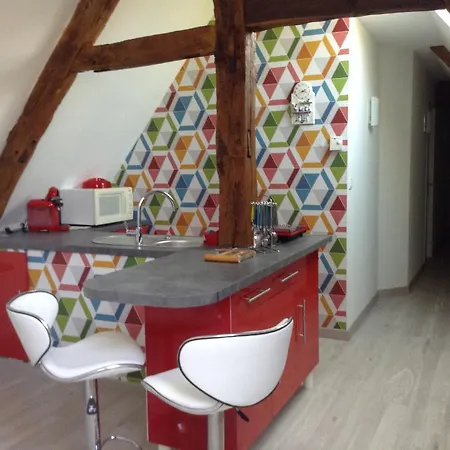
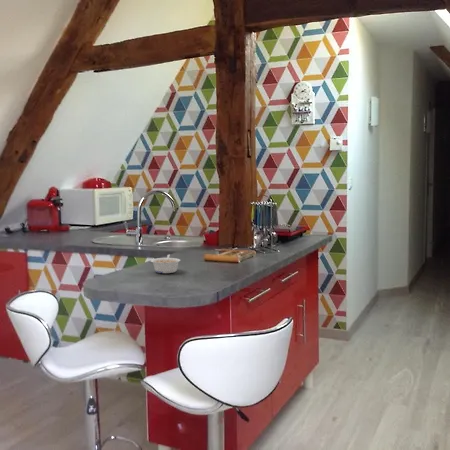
+ legume [150,253,182,274]
